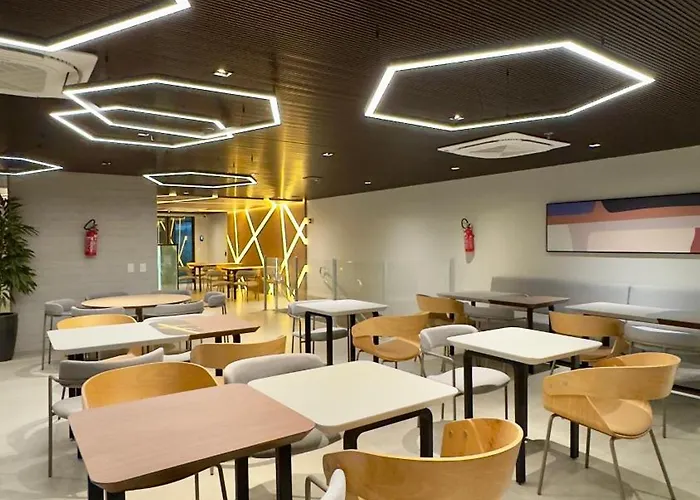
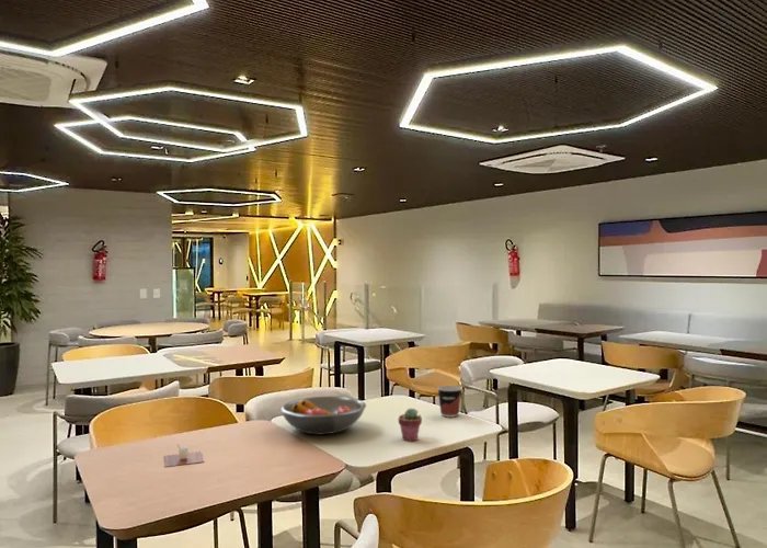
+ cup [163,444,205,468]
+ cup [436,385,462,419]
+ potted succulent [398,408,423,443]
+ fruit bowl [279,396,367,435]
